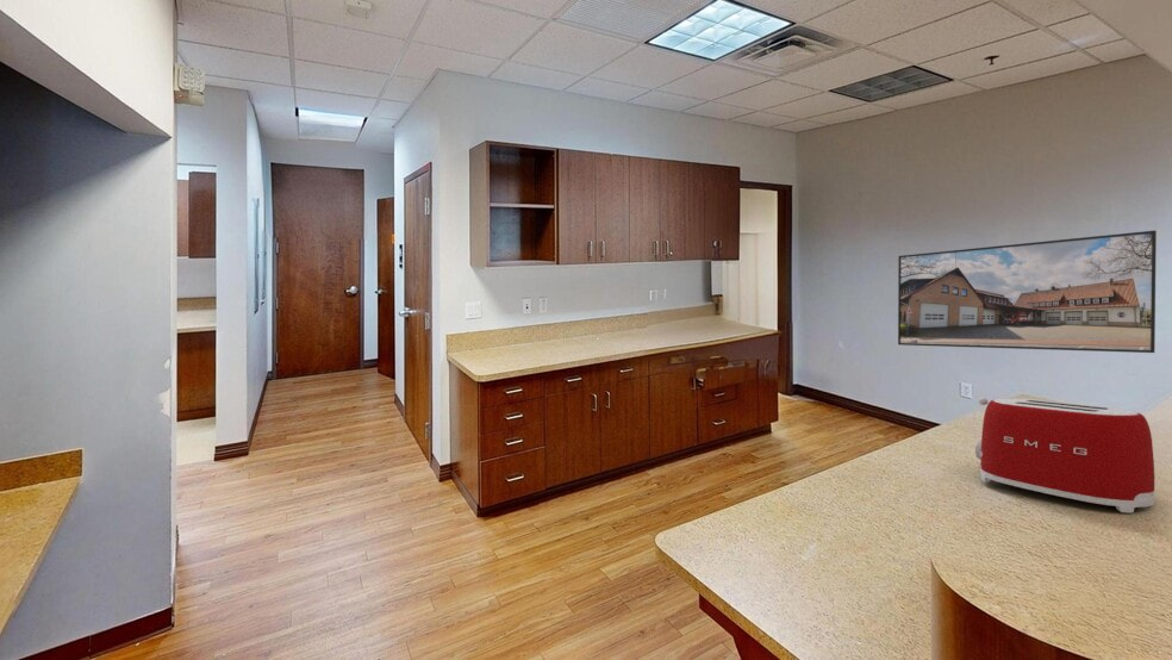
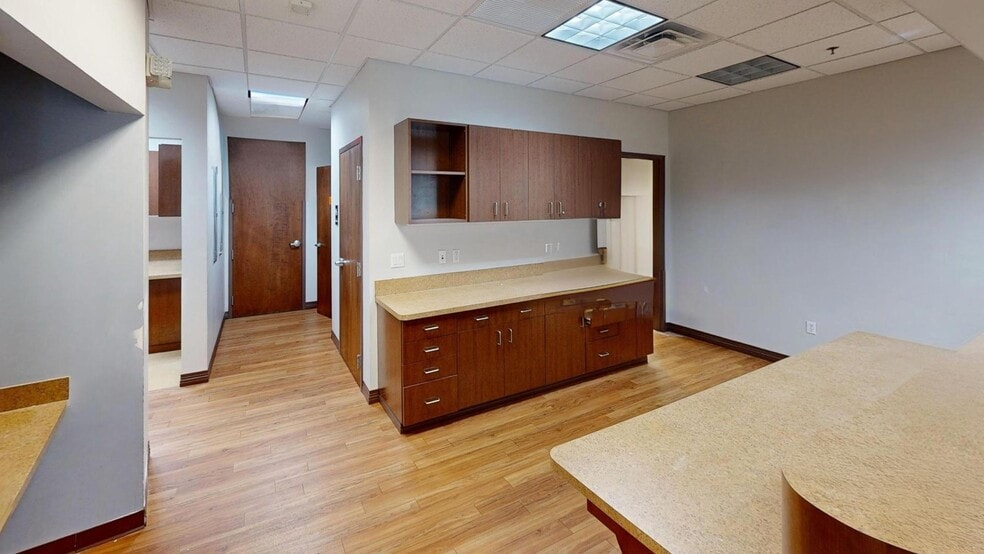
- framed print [897,230,1158,354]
- toaster [974,396,1157,513]
